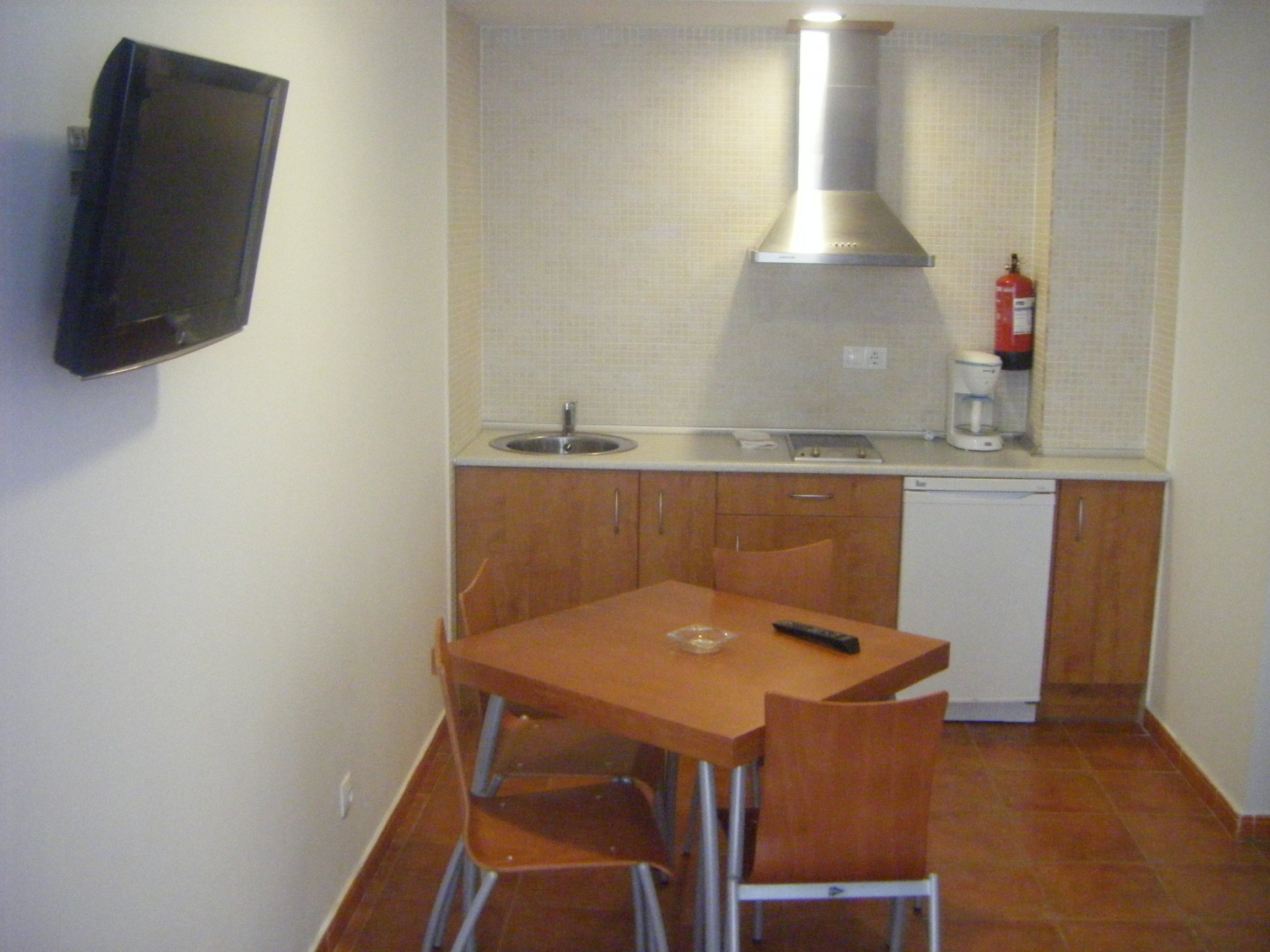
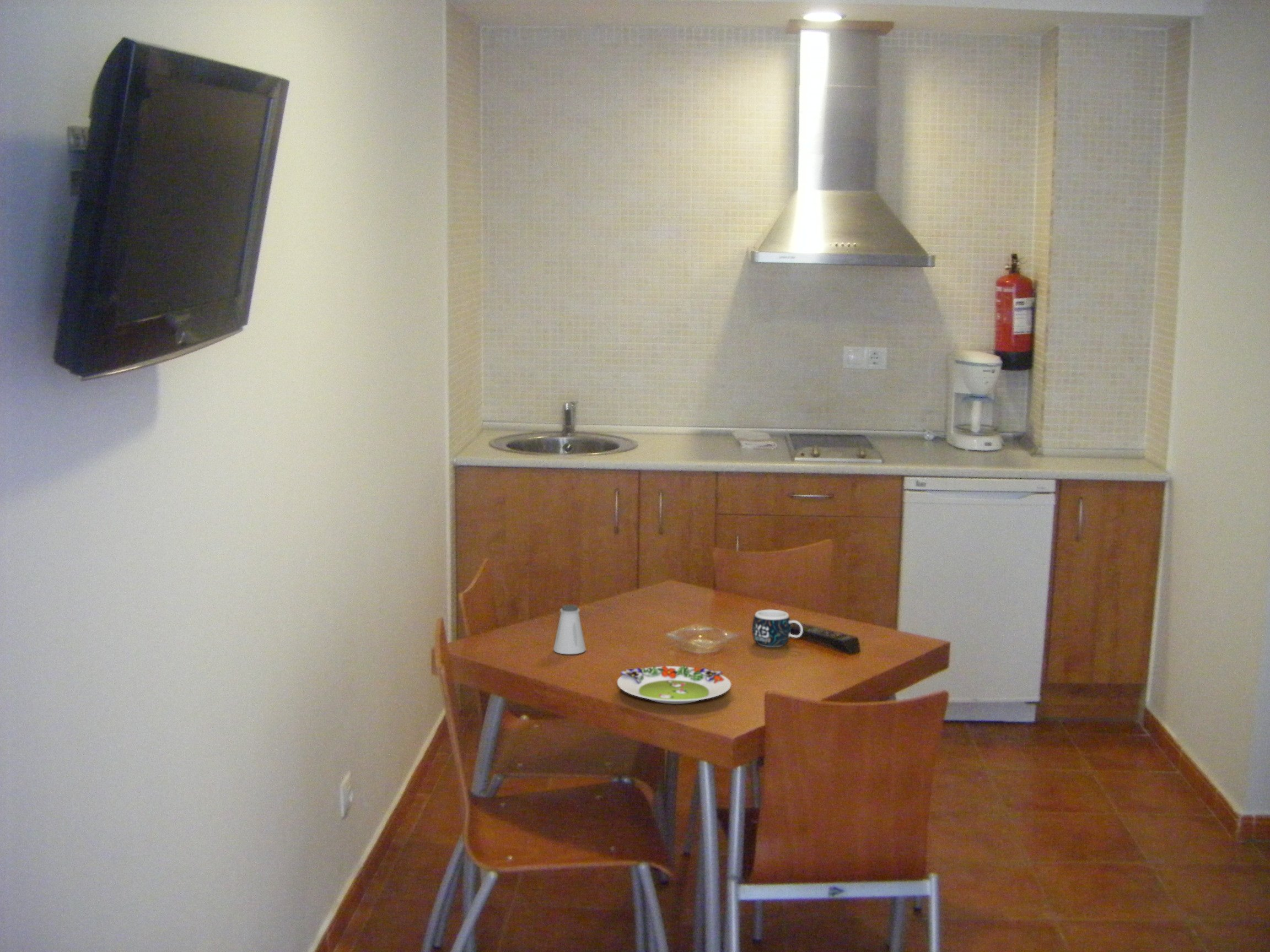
+ mug [751,609,804,648]
+ saltshaker [553,604,586,655]
+ salad plate [617,663,731,705]
